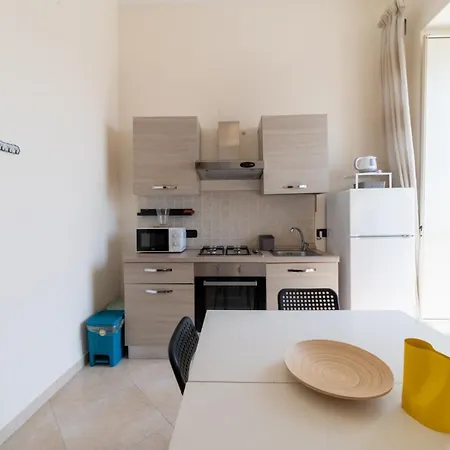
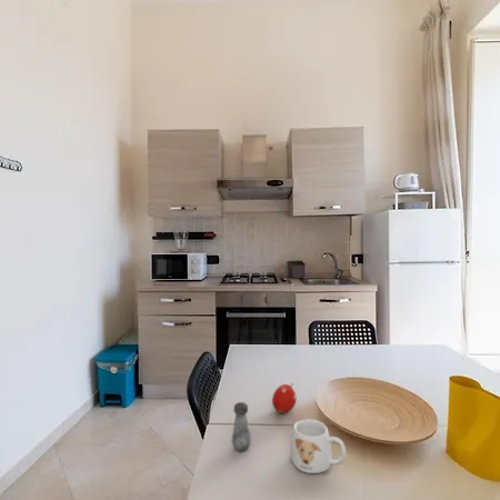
+ mug [290,418,347,474]
+ salt shaker [231,401,252,452]
+ fruit [271,382,298,414]
